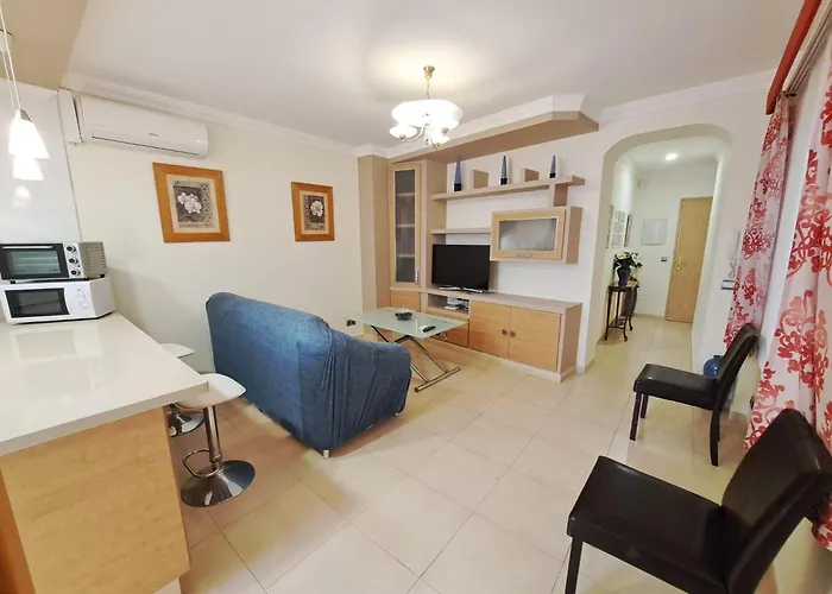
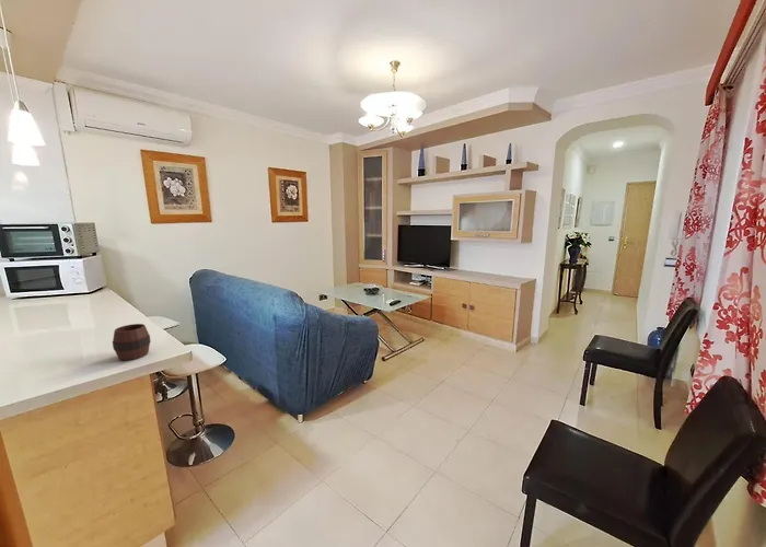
+ cup [112,323,152,361]
